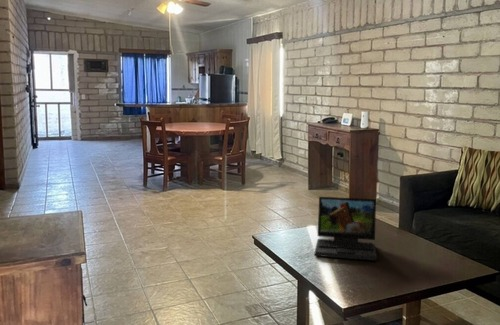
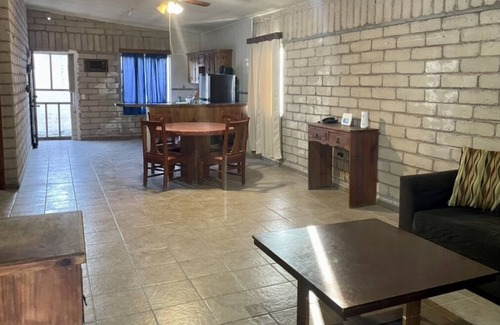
- laptop [314,196,378,262]
